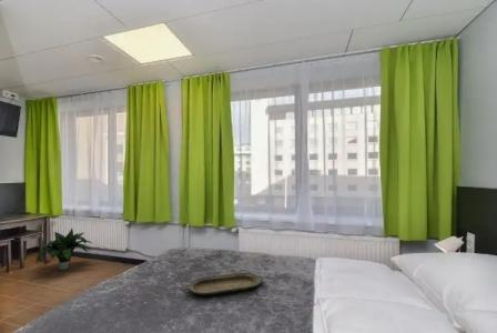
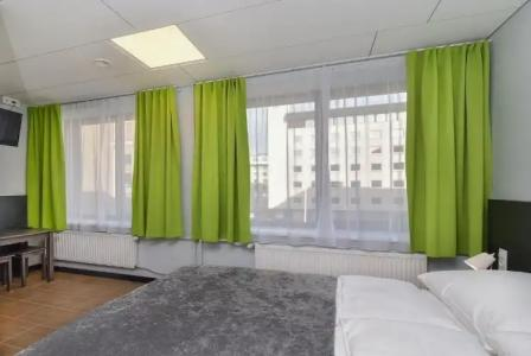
- potted plant [36,228,94,271]
- serving tray [183,271,265,296]
